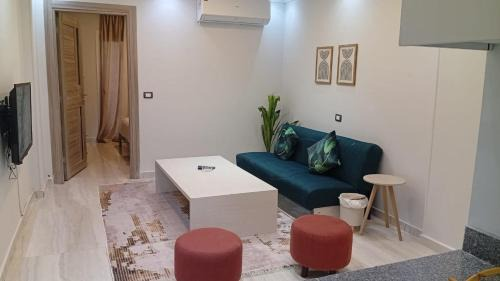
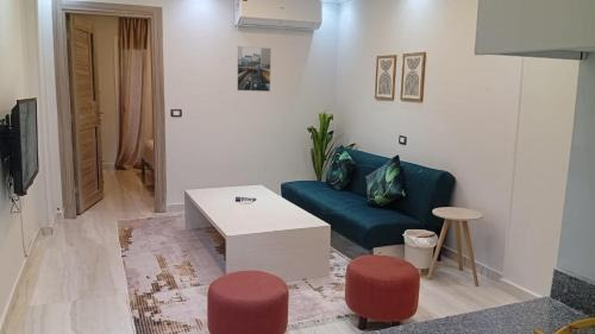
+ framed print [236,45,273,93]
